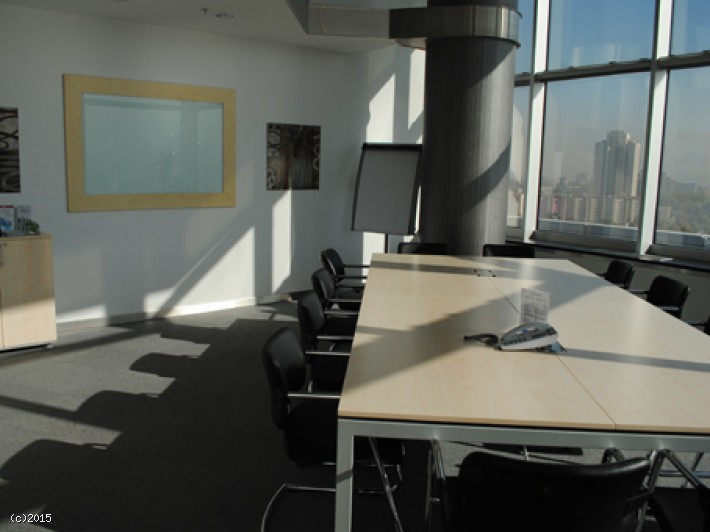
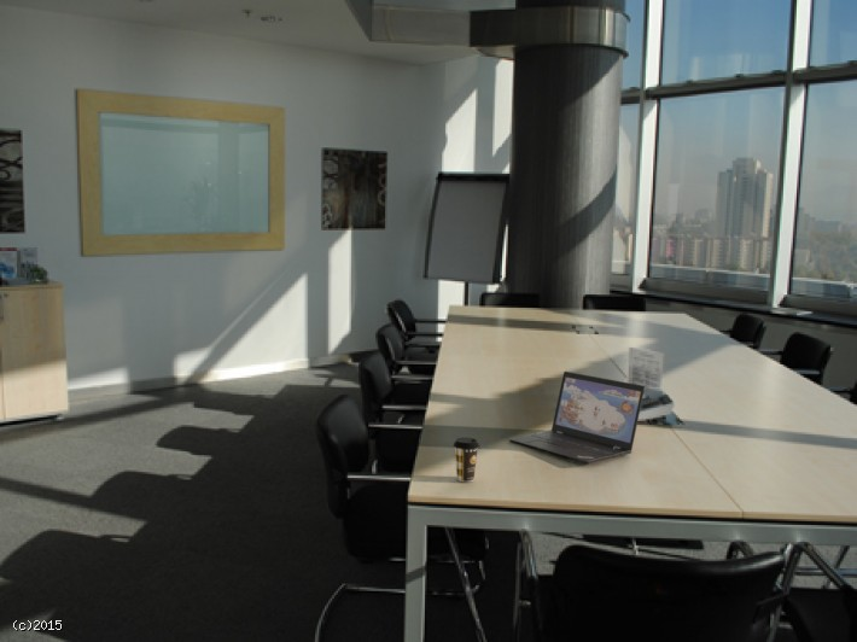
+ laptop [508,370,646,465]
+ coffee cup [453,437,480,483]
